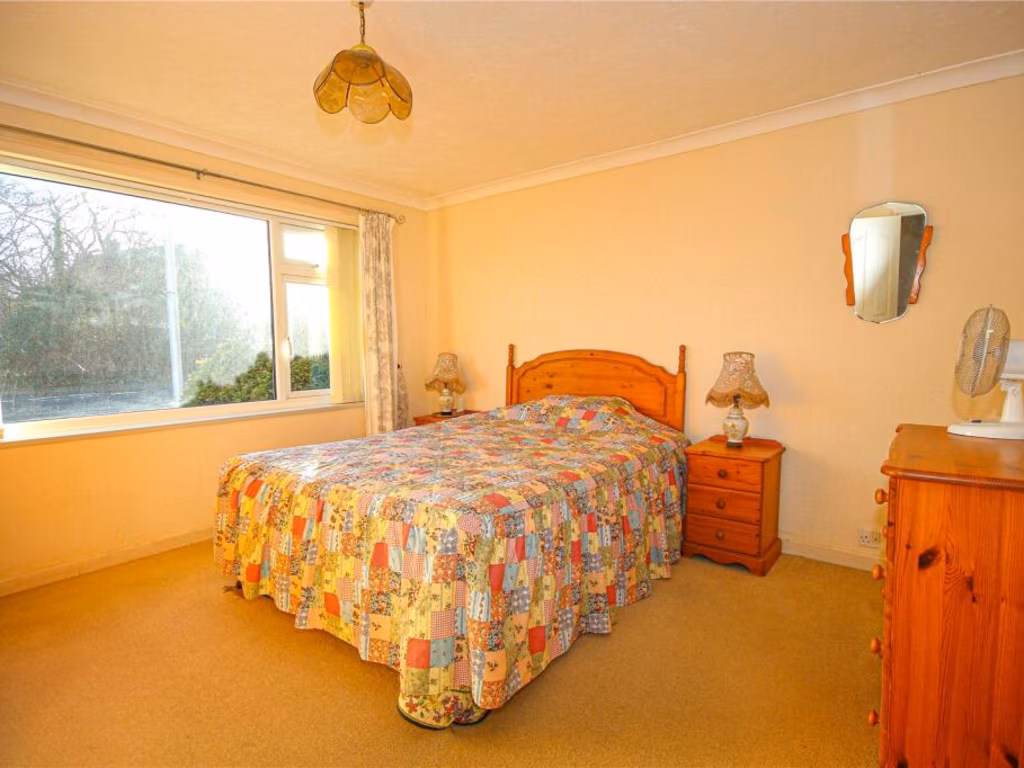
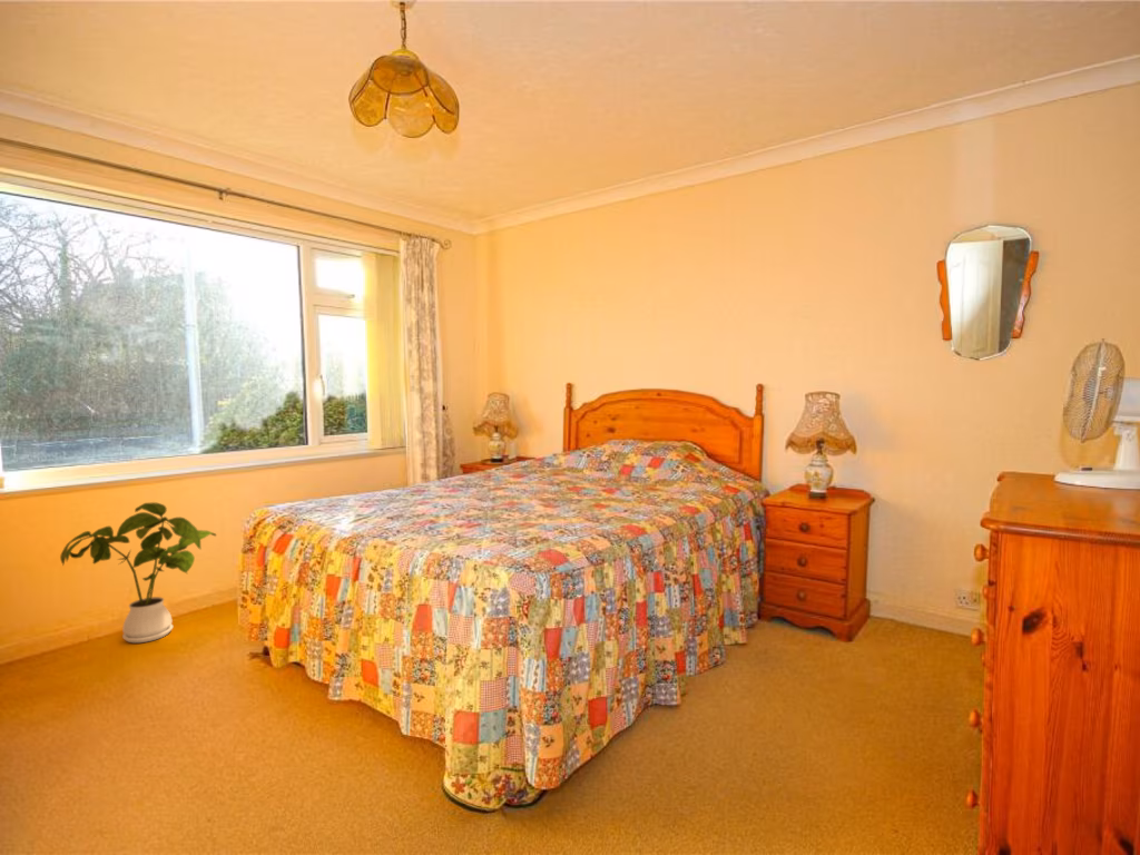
+ house plant [59,501,217,643]
